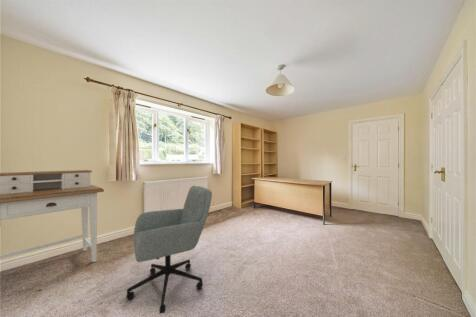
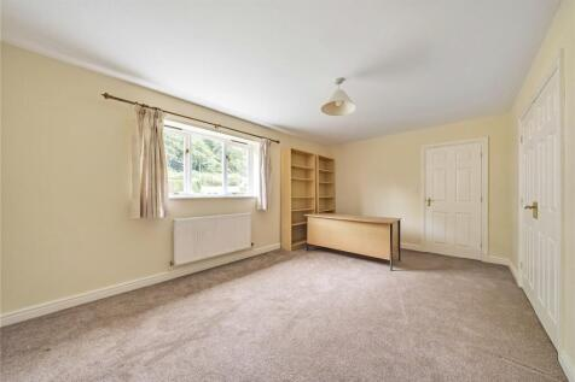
- desk [0,169,105,263]
- office chair [125,185,213,315]
